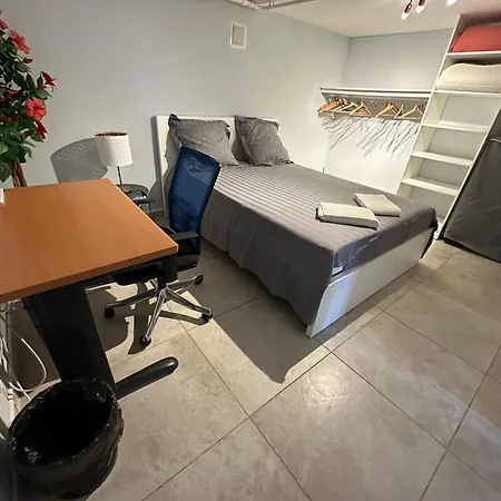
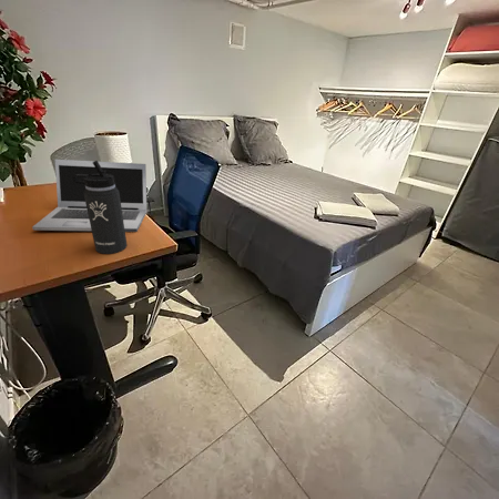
+ laptop [31,159,147,233]
+ thermos bottle [73,160,129,255]
